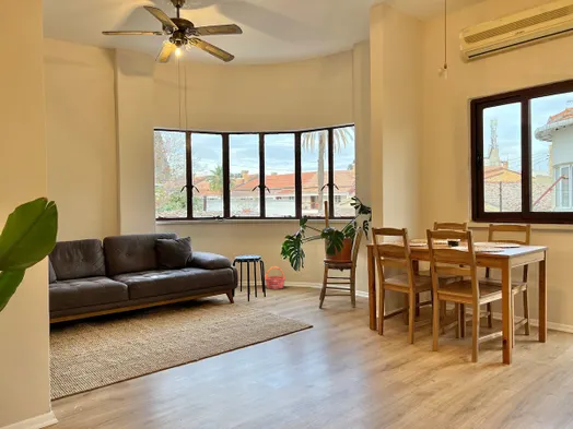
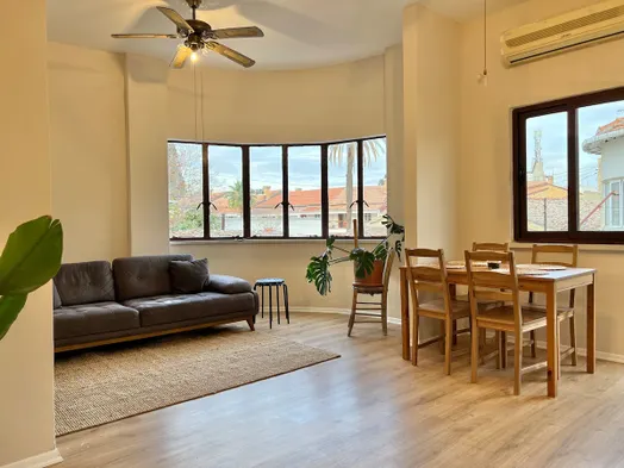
- basket [264,265,286,290]
